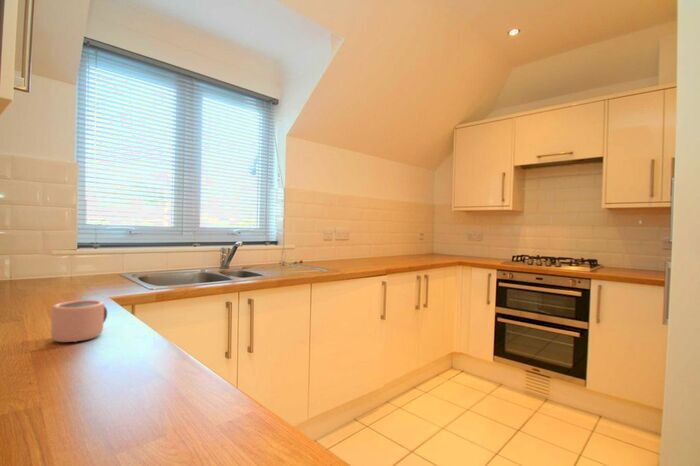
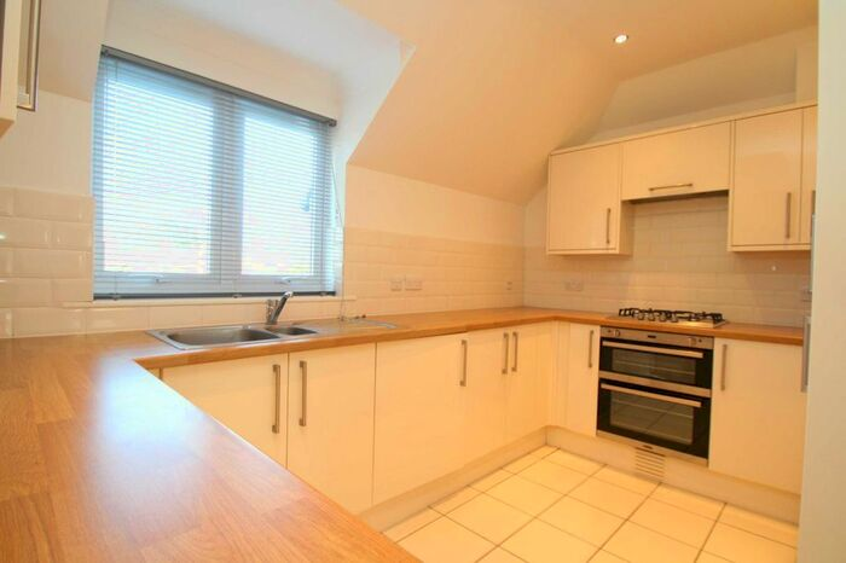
- mug [50,299,108,343]
